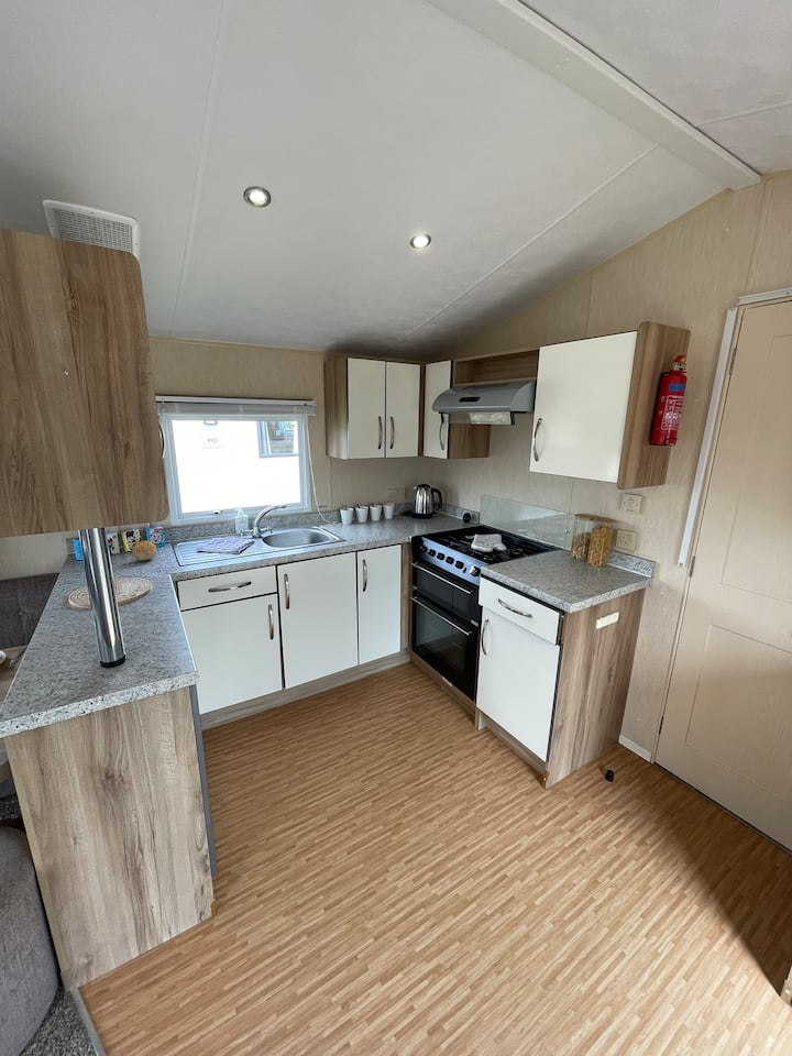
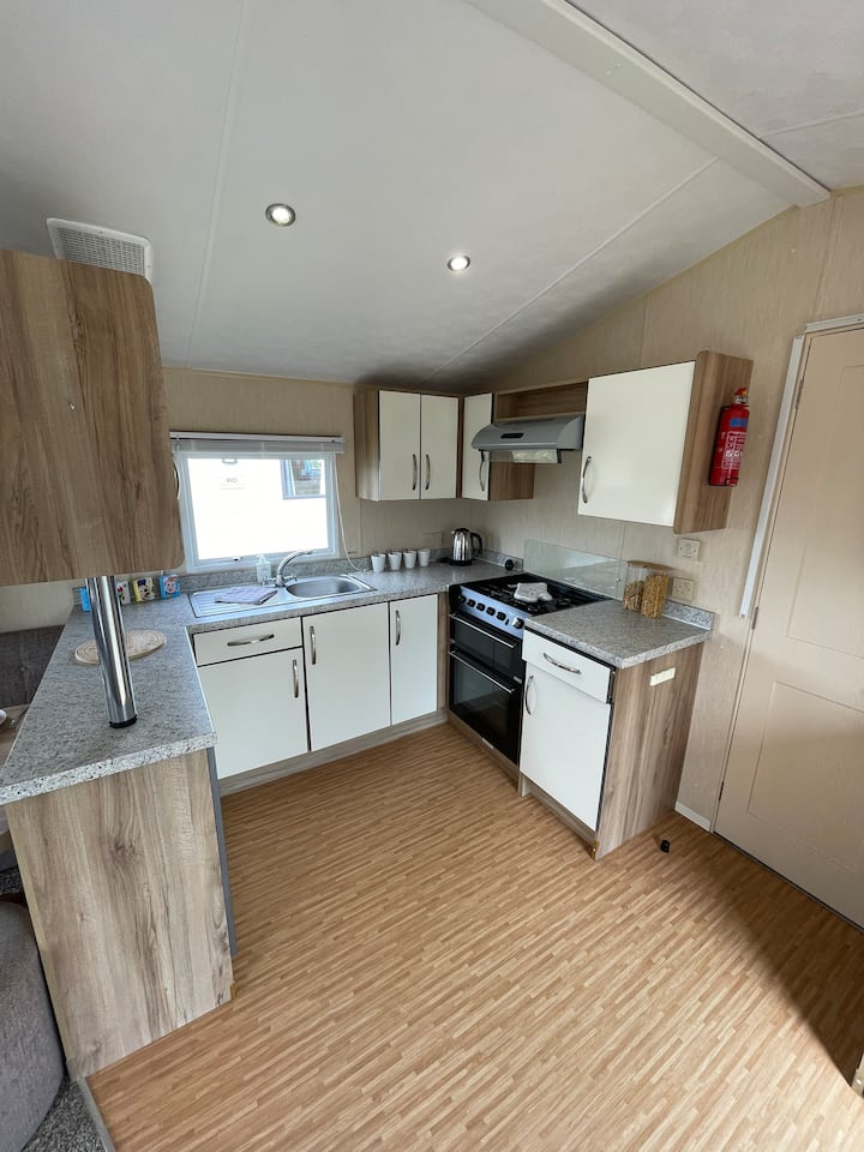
- fruit [131,540,157,562]
